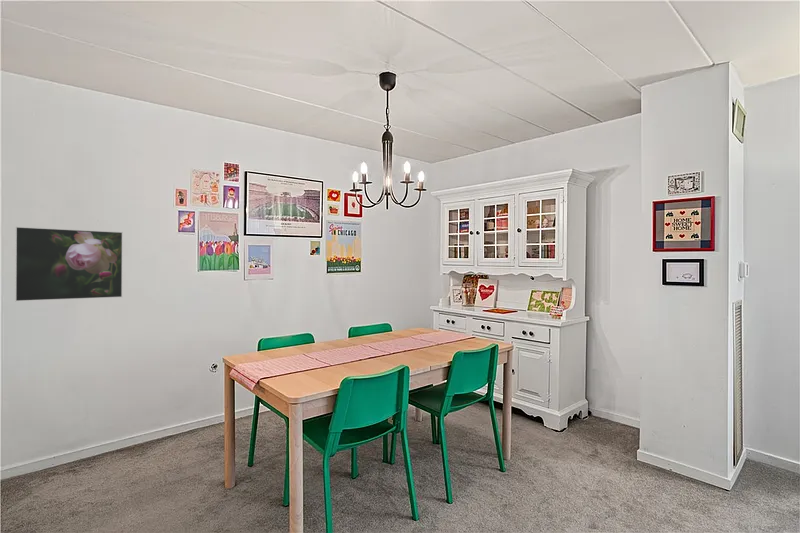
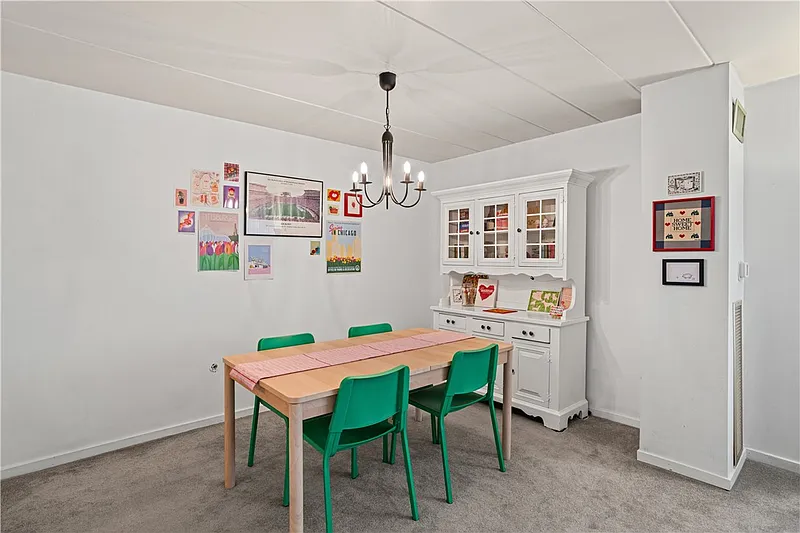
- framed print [14,226,124,302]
